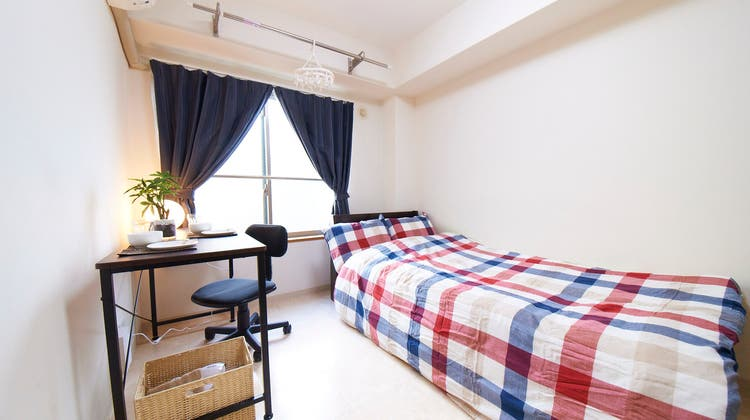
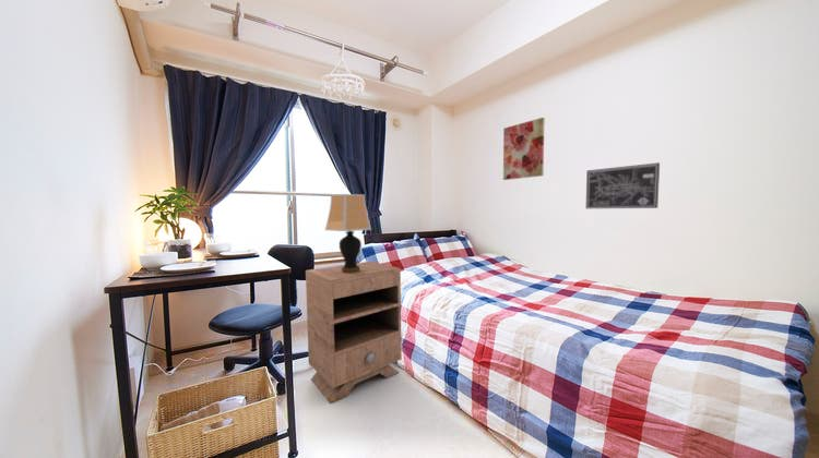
+ wall art [502,117,546,181]
+ nightstand [305,261,403,405]
+ wall art [584,161,661,209]
+ table lamp [324,193,372,274]
